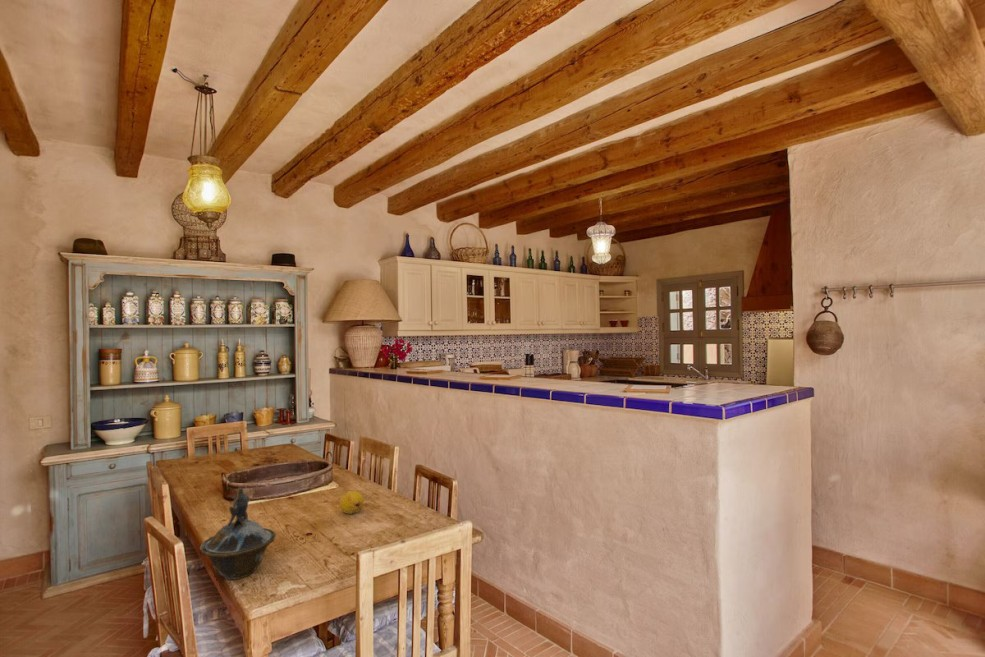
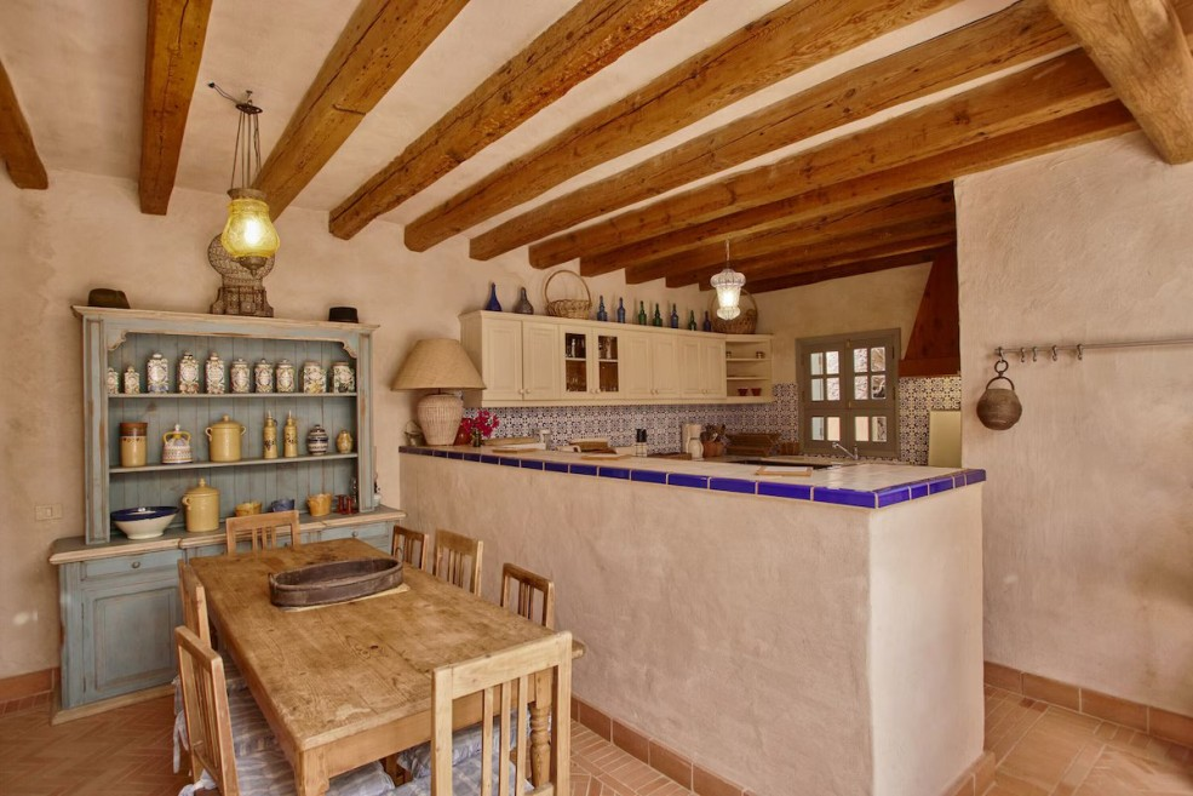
- fruit [339,490,365,515]
- ceramic bowl [199,487,277,580]
